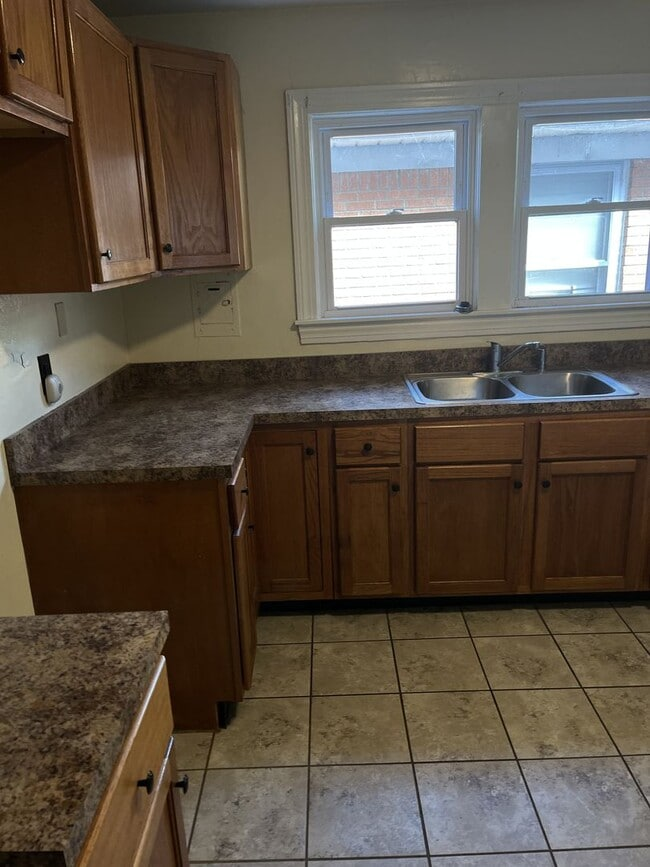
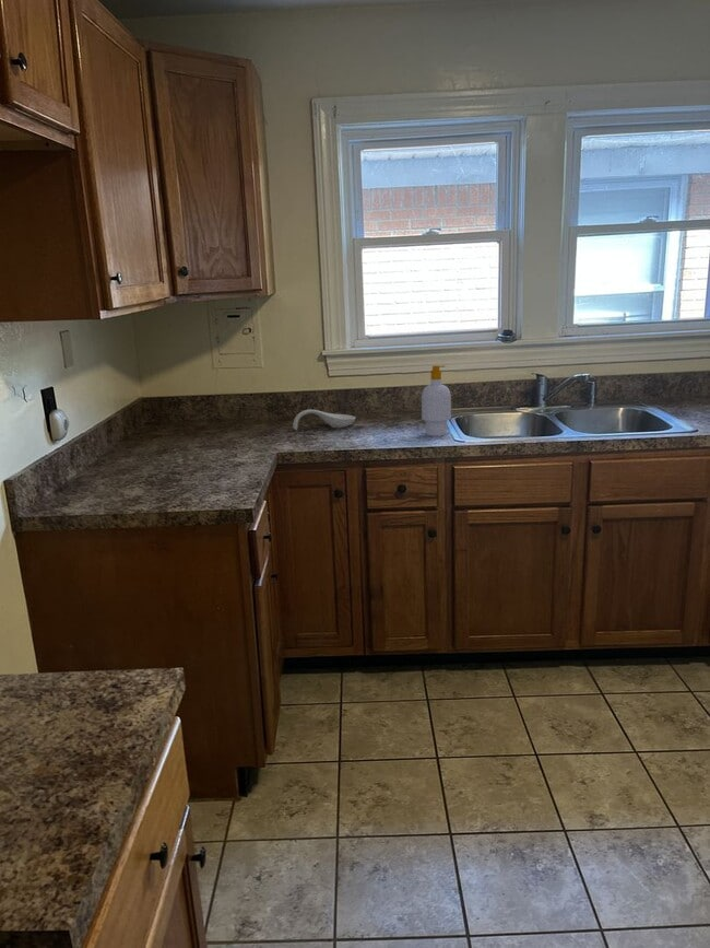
+ soap bottle [421,364,452,437]
+ spoon rest [292,408,356,431]
